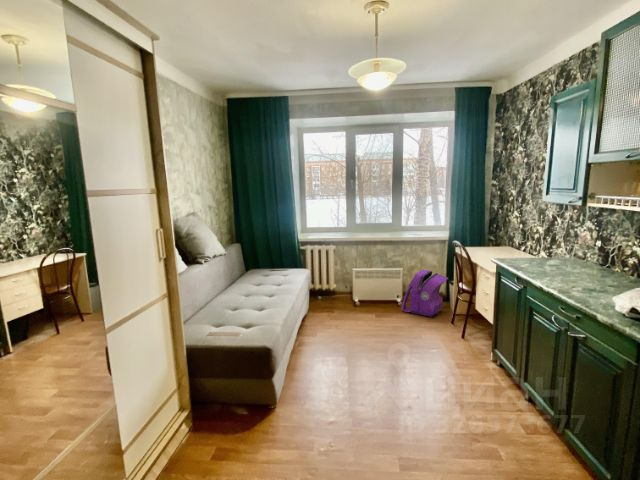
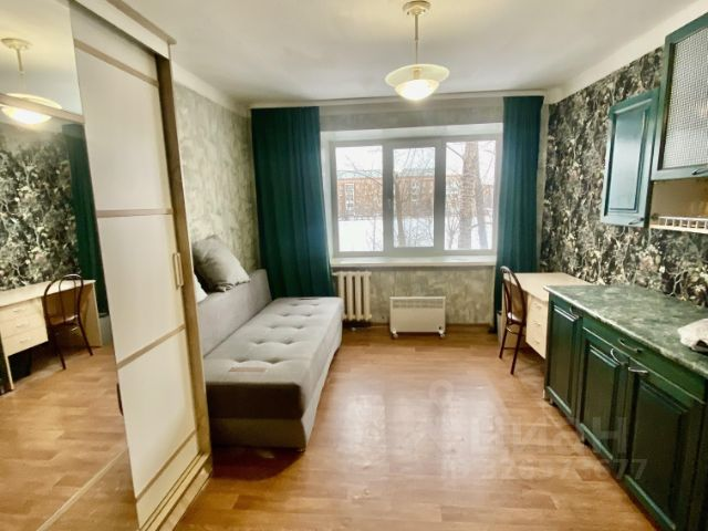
- backpack [401,269,449,318]
